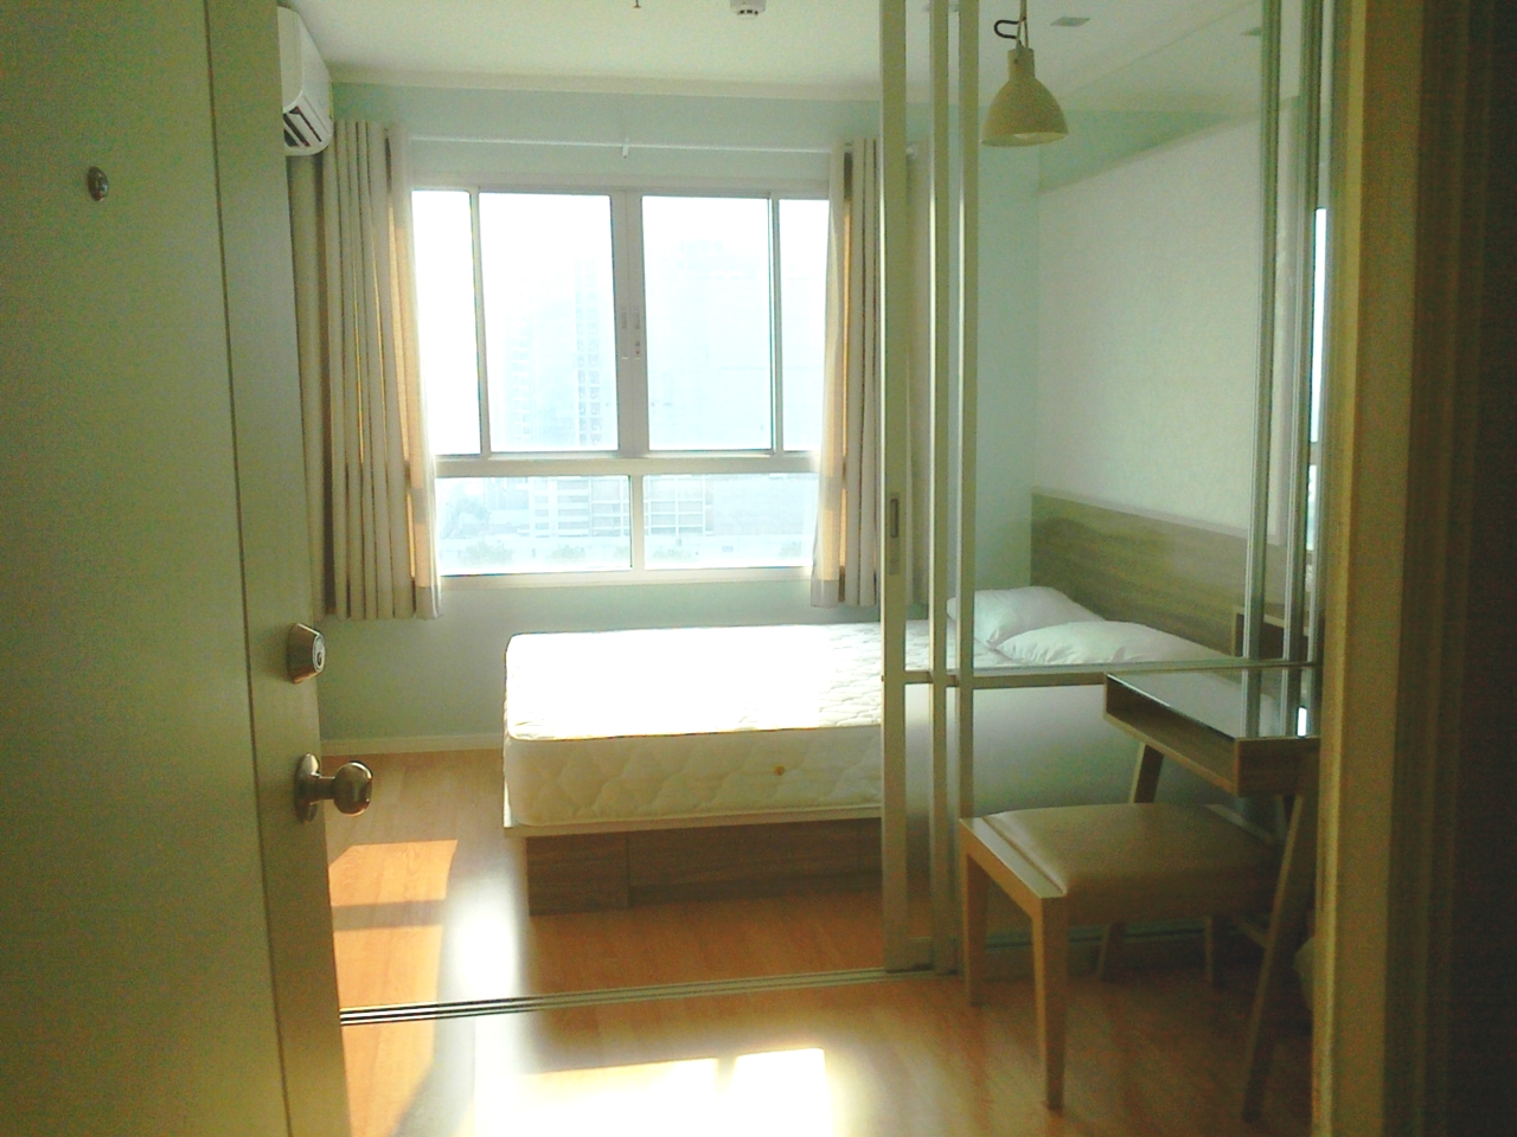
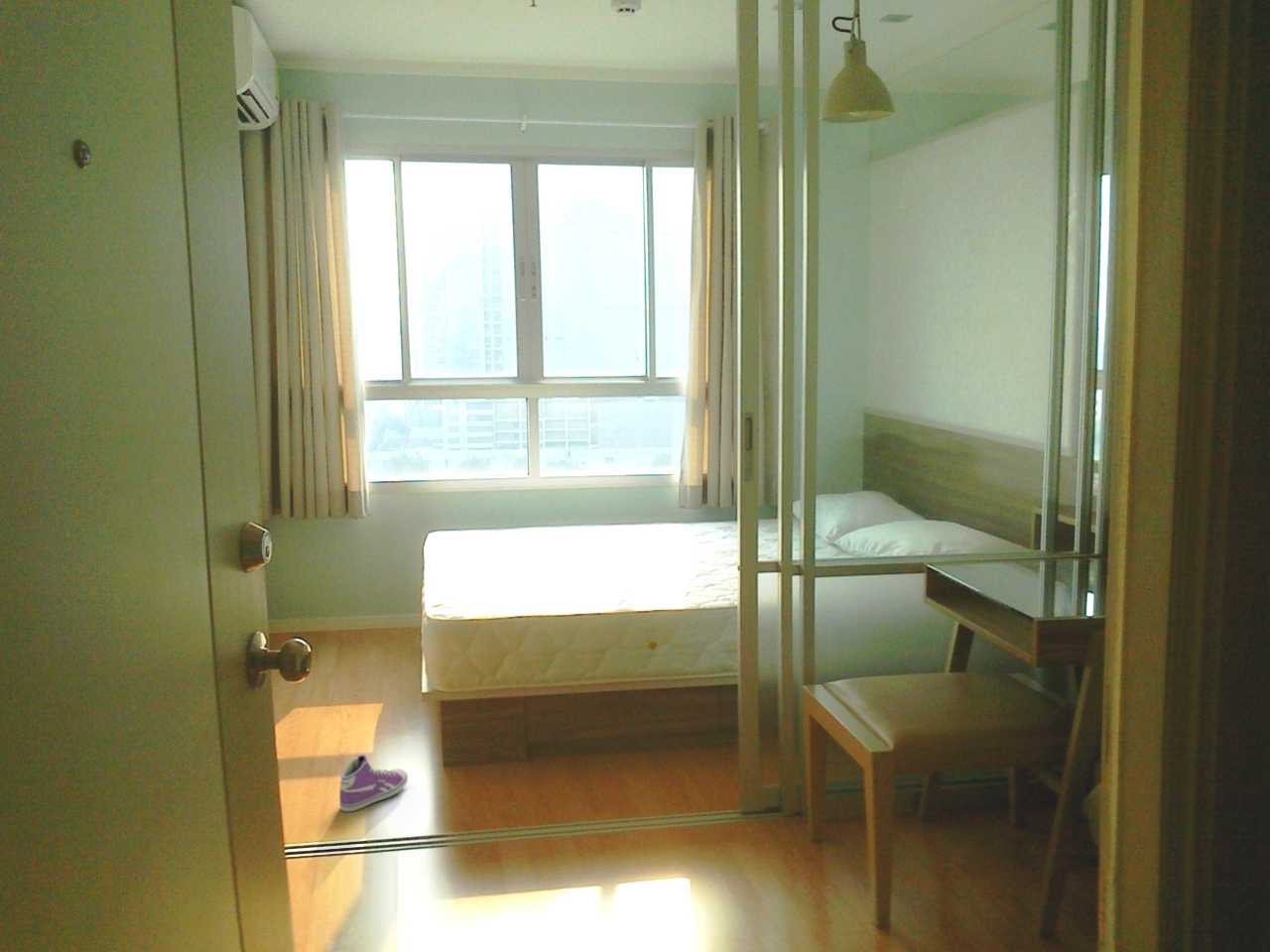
+ sneaker [338,754,409,812]
